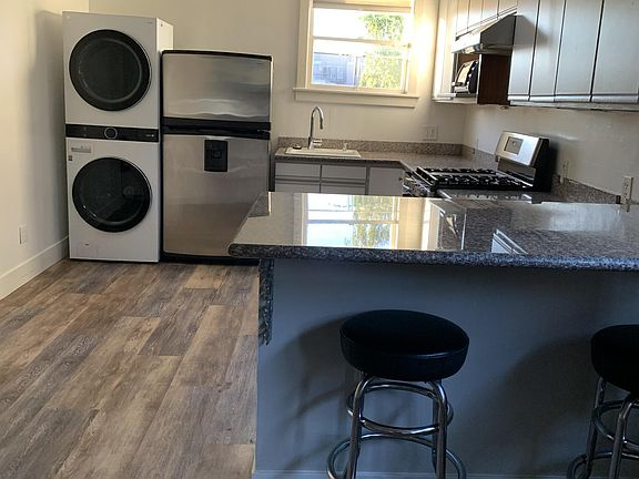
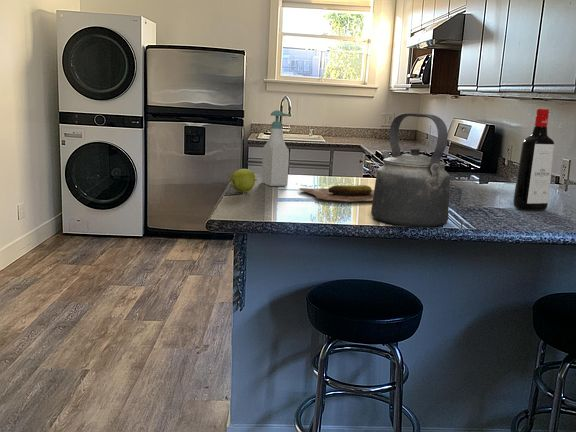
+ kettle [370,112,451,228]
+ apple [229,168,258,193]
+ cutting board [298,184,374,203]
+ soap bottle [261,109,291,187]
+ liquor bottle [512,108,555,211]
